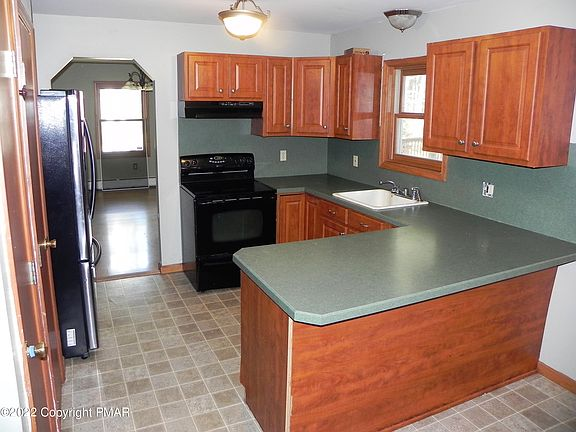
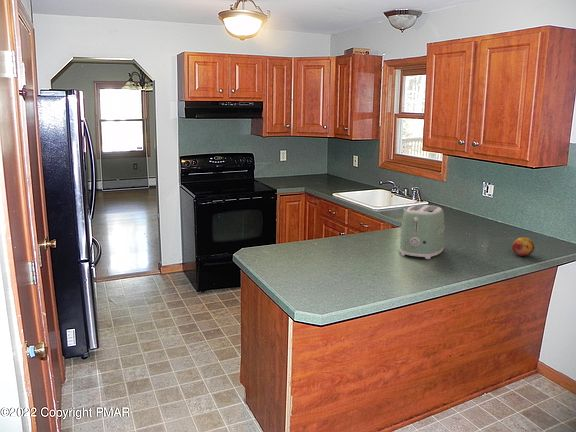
+ toaster [398,204,446,260]
+ fruit [511,236,535,257]
